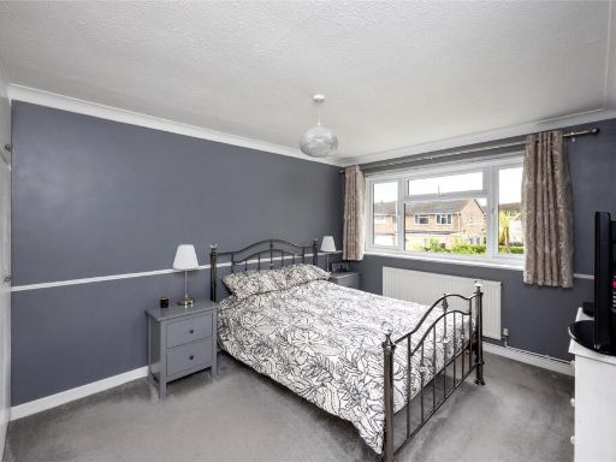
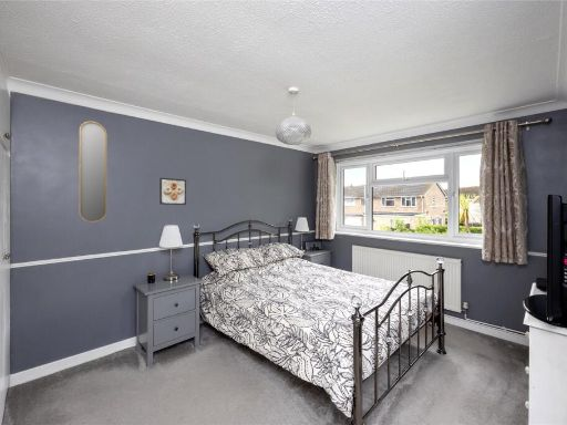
+ home mirror [78,121,107,224]
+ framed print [158,177,187,206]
